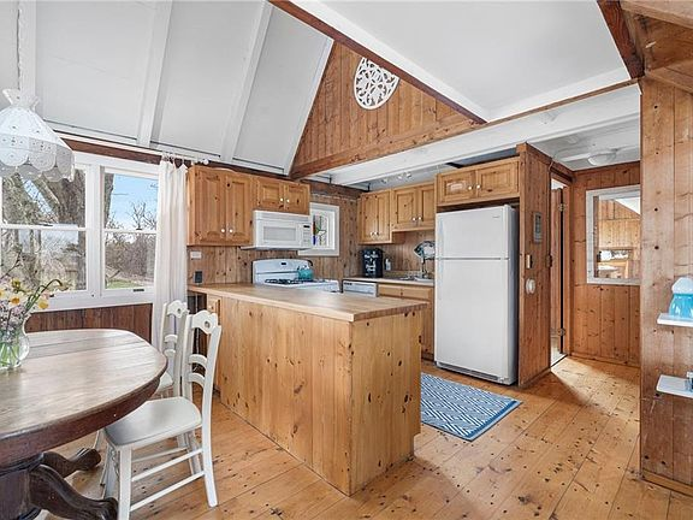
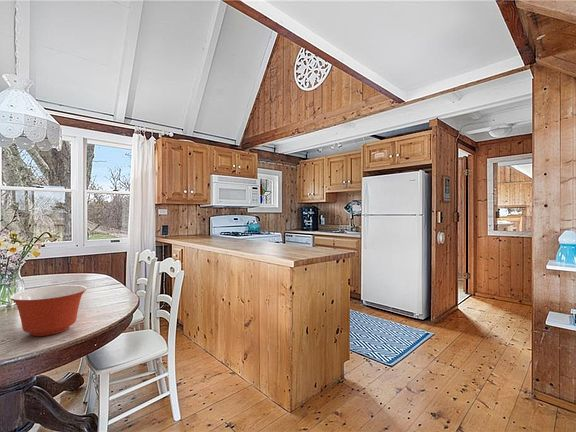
+ mixing bowl [9,284,88,337]
